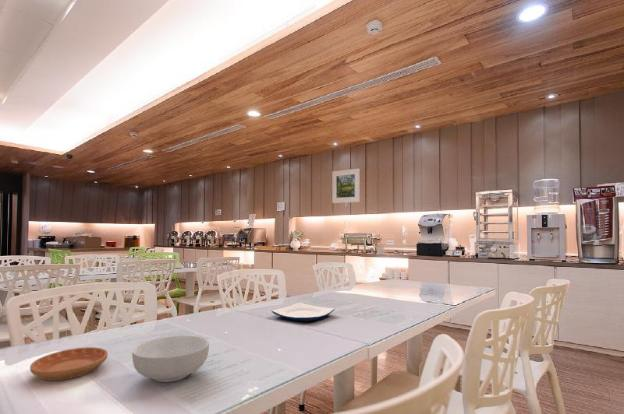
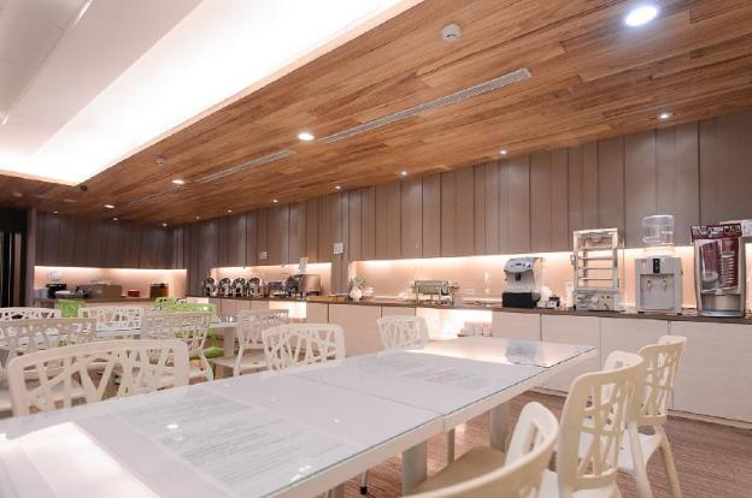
- saucer [29,346,109,382]
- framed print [331,167,361,204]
- cereal bowl [131,335,210,383]
- plate [271,302,336,322]
